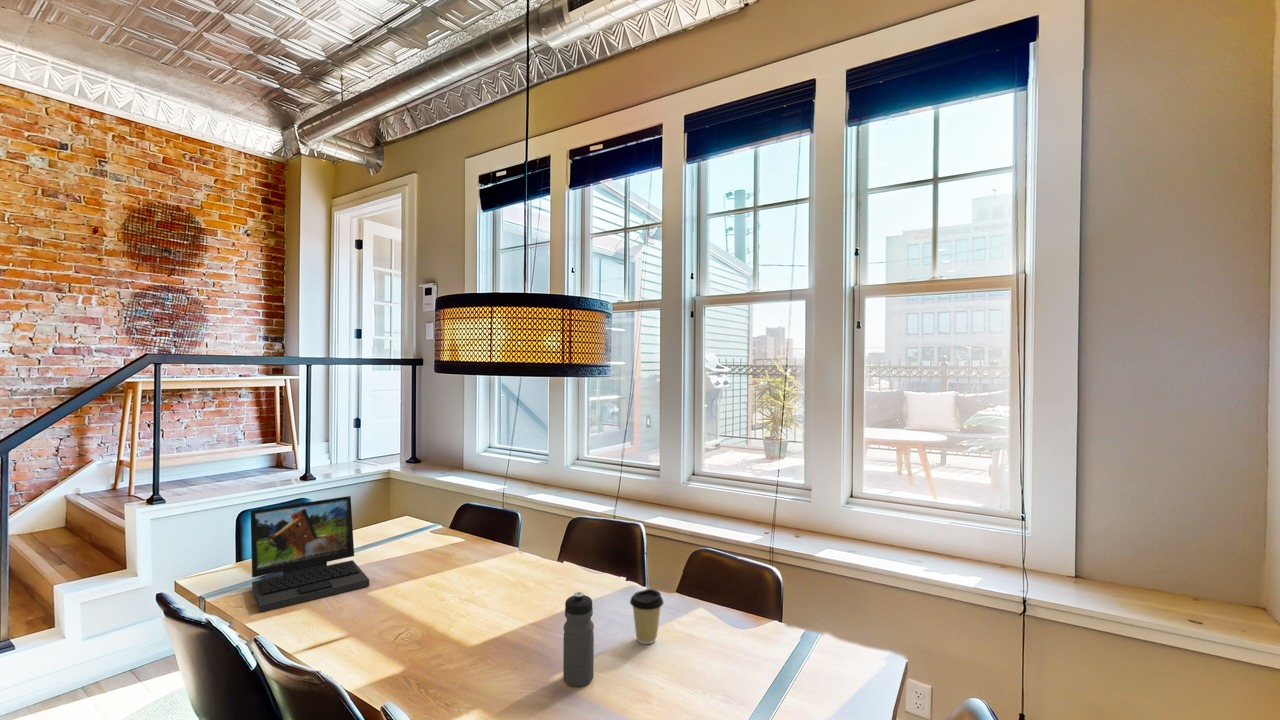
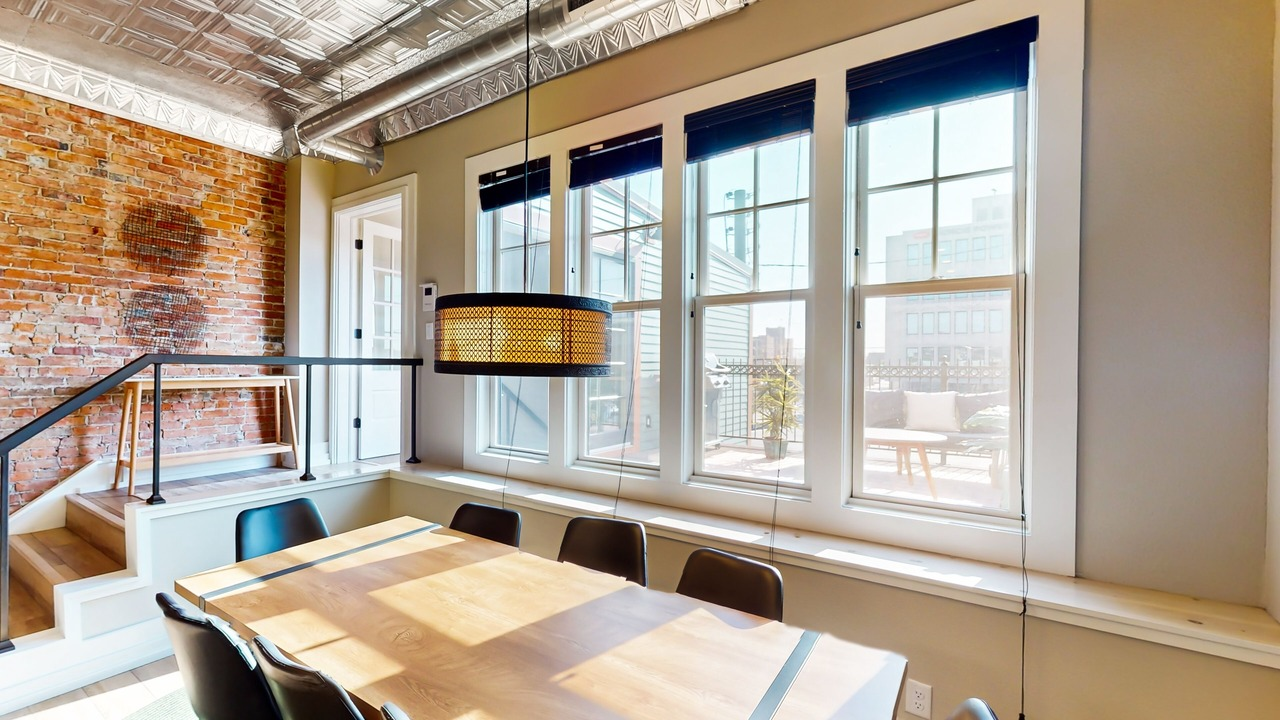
- coffee cup [629,588,665,645]
- laptop [249,495,370,614]
- water bottle [562,591,595,687]
